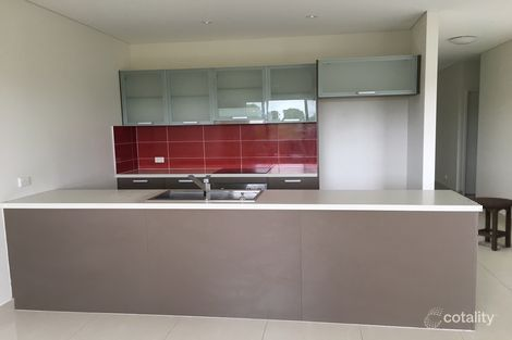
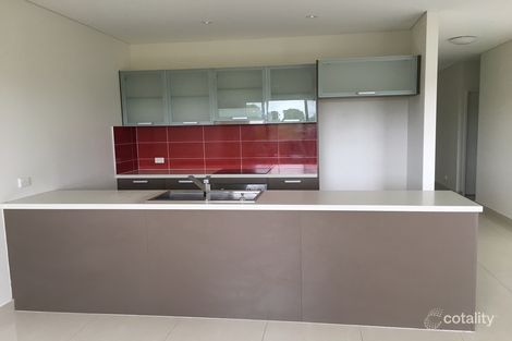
- stool [470,197,512,252]
